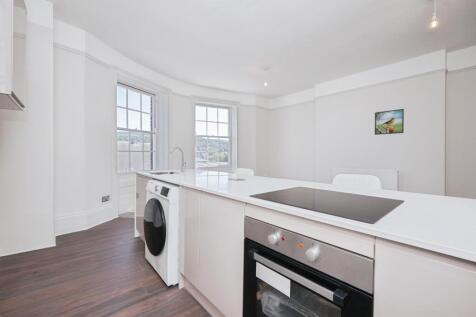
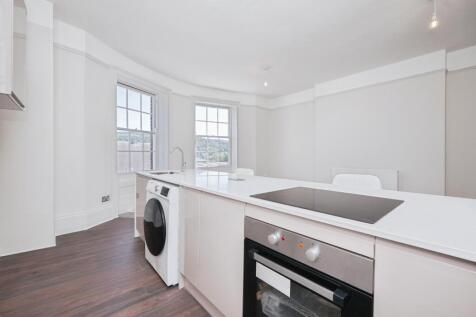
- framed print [374,108,405,136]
